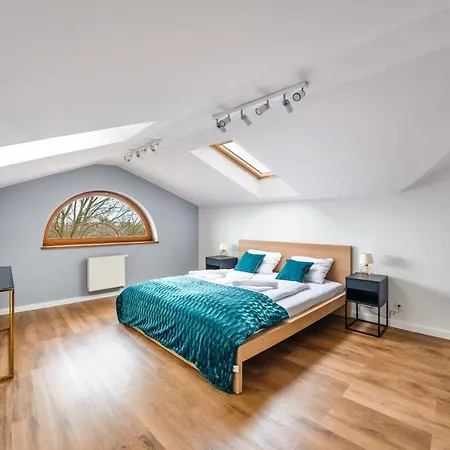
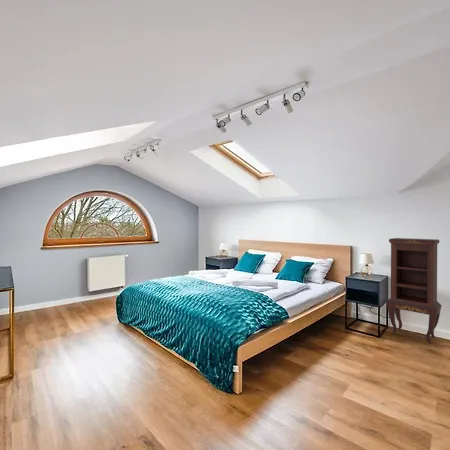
+ cabinet [386,237,442,344]
